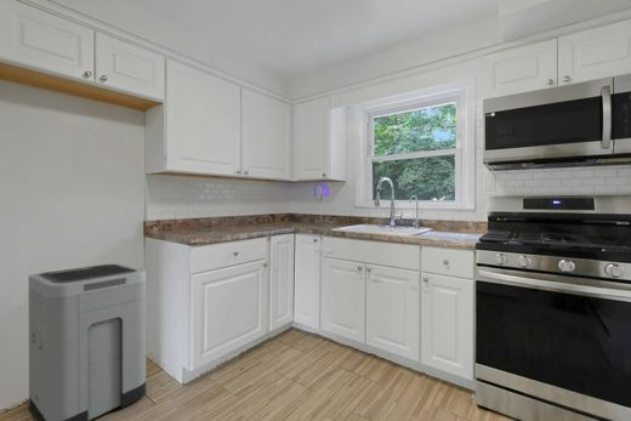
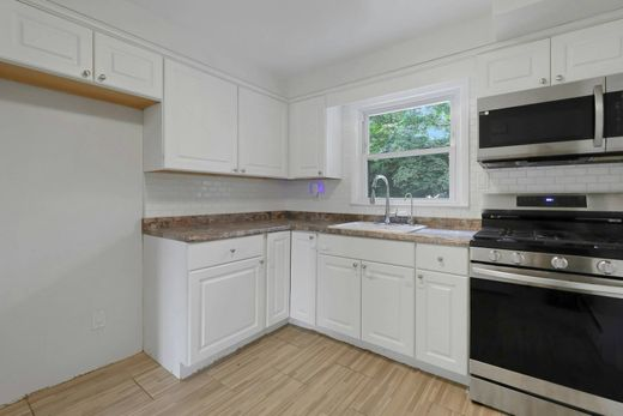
- trash can [28,262,147,421]
